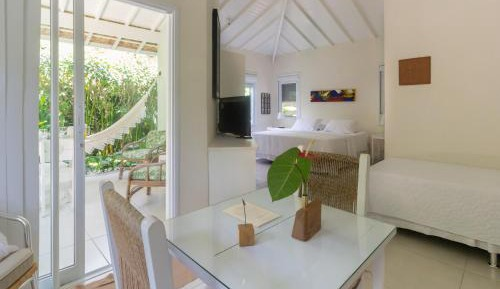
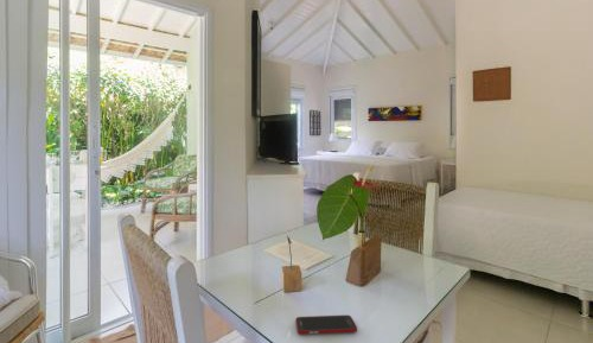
+ cell phone [294,315,358,336]
